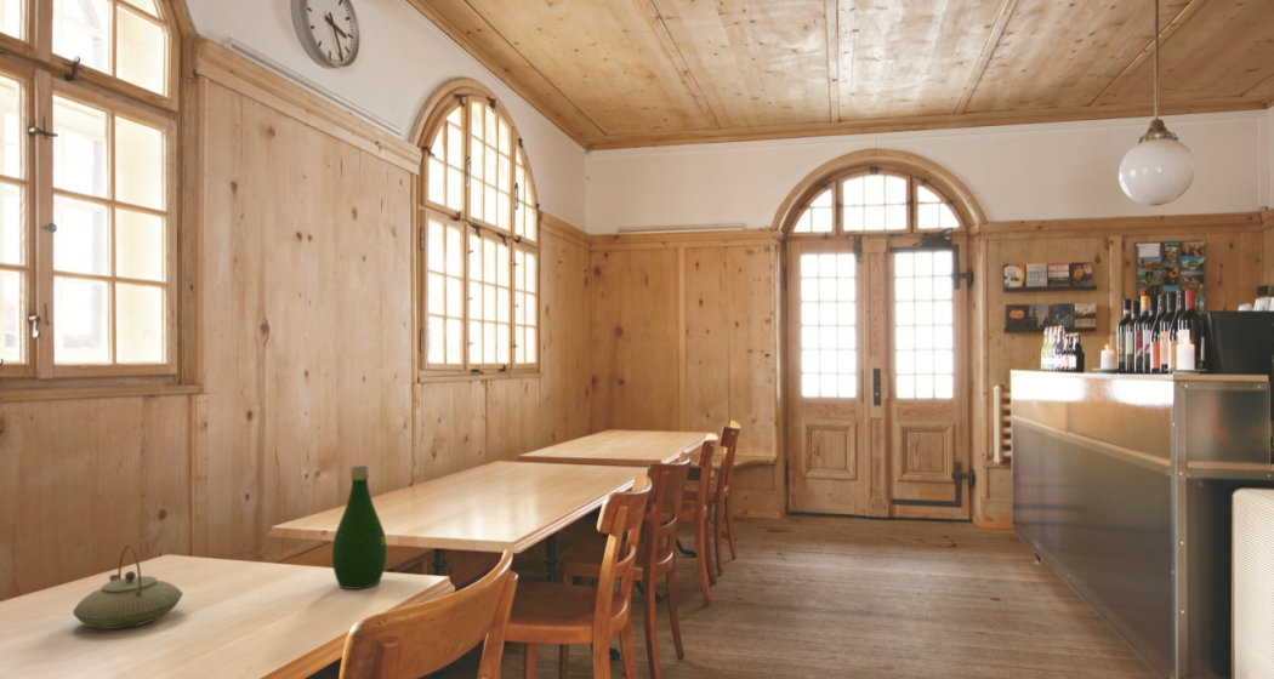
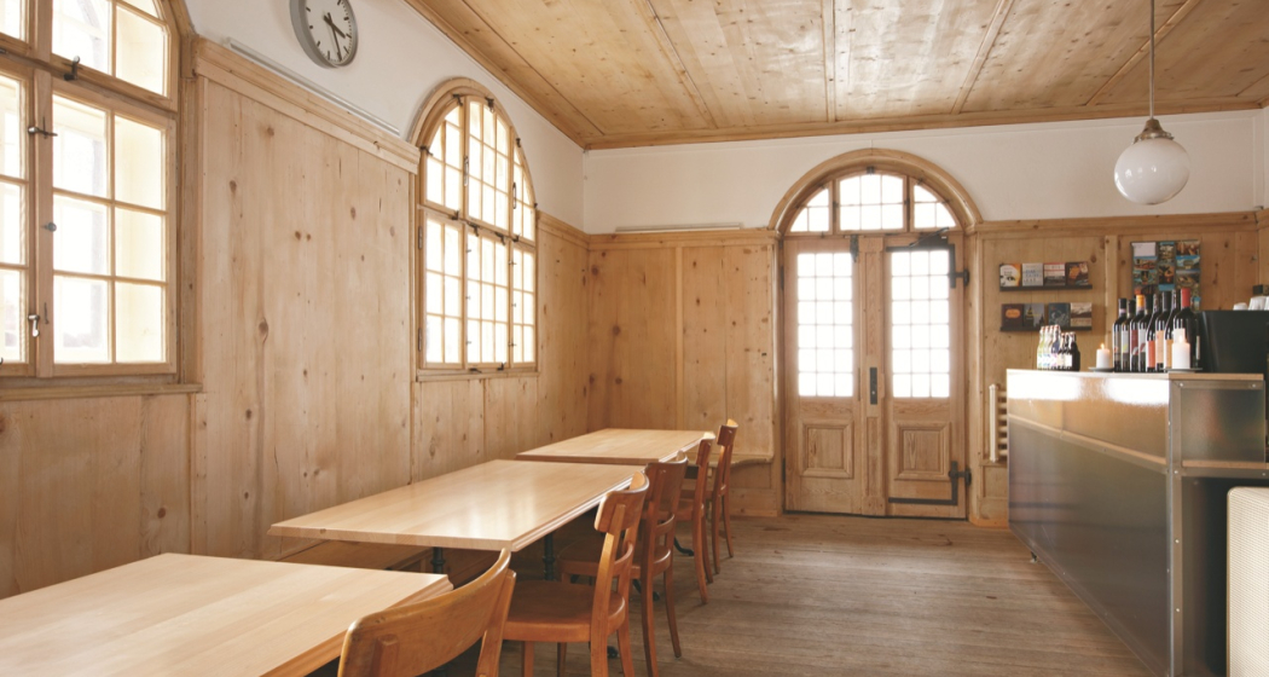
- bottle [331,464,388,590]
- teapot [72,544,184,630]
